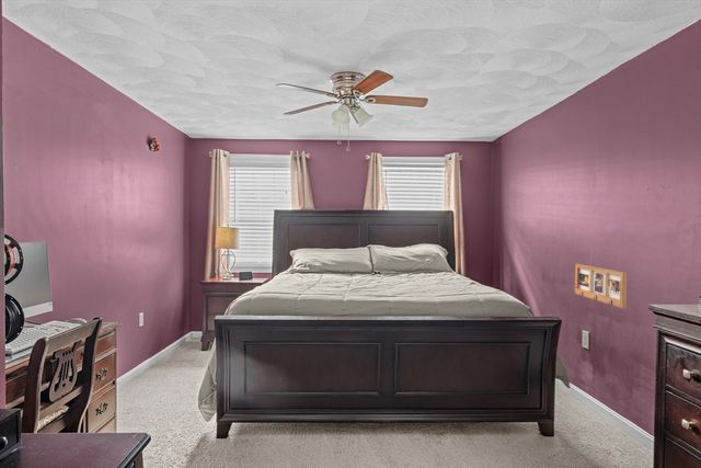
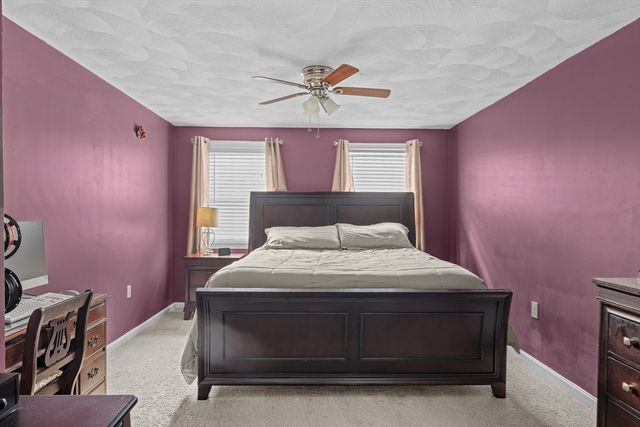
- picture frame [574,263,628,309]
